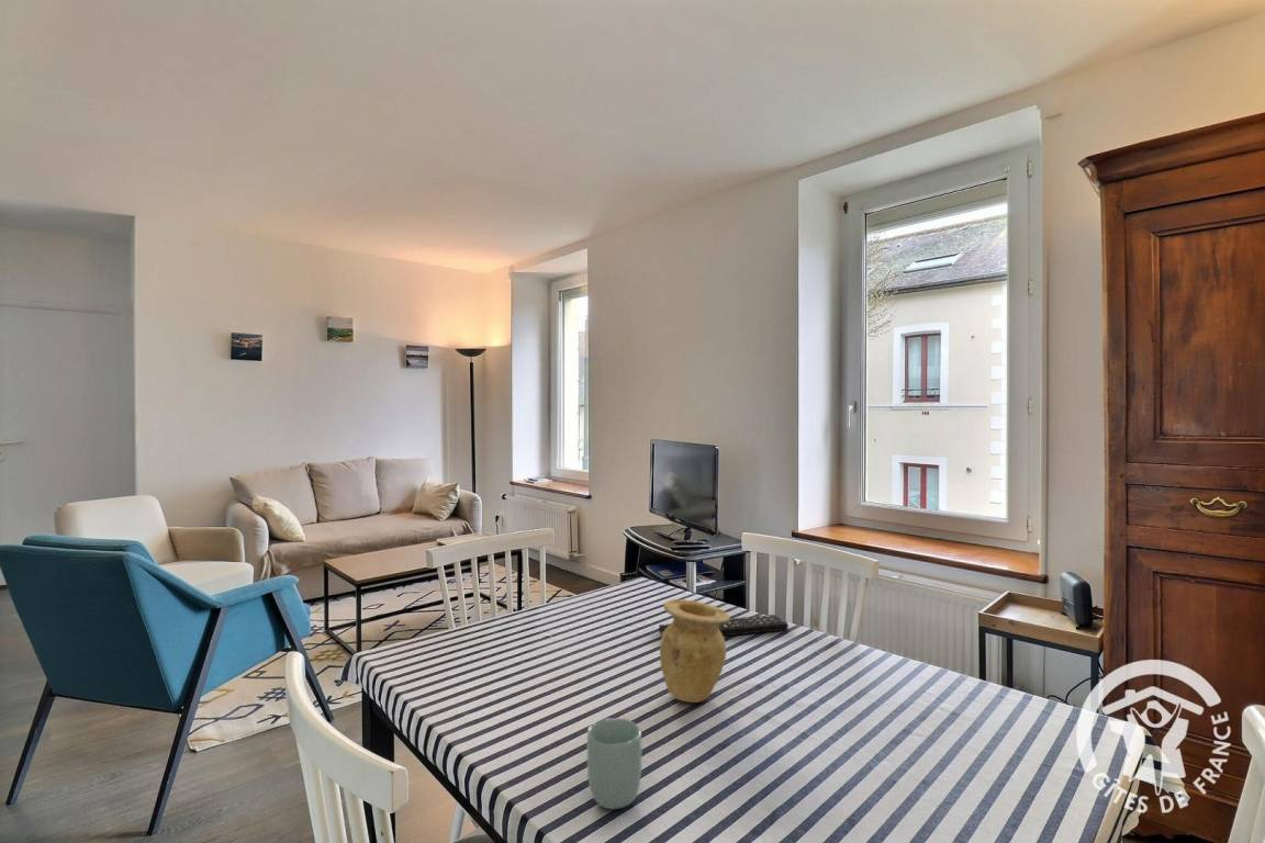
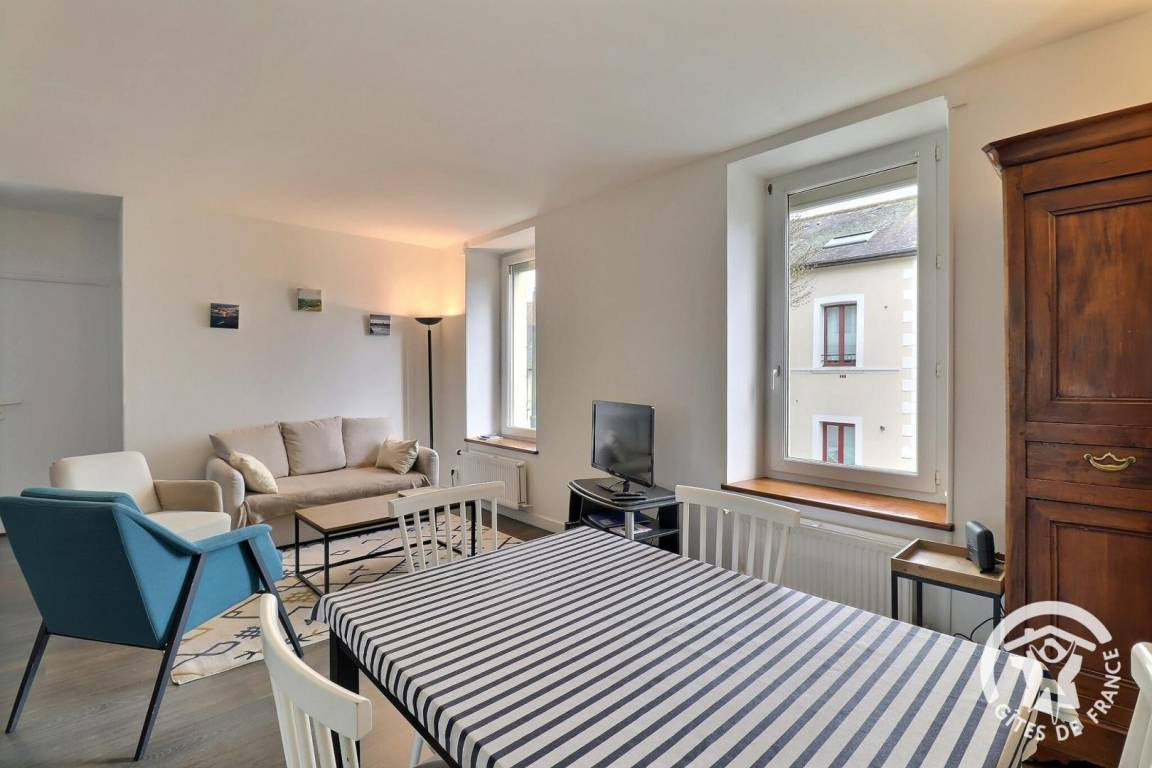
- cup [585,717,642,810]
- remote control [658,614,790,638]
- vase [659,598,730,704]
